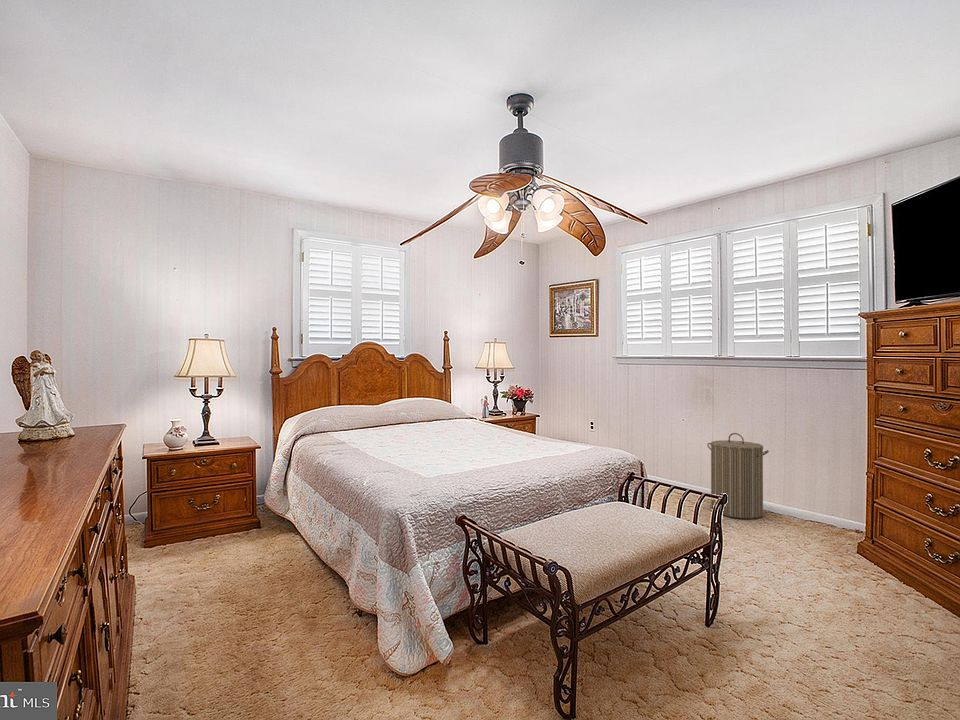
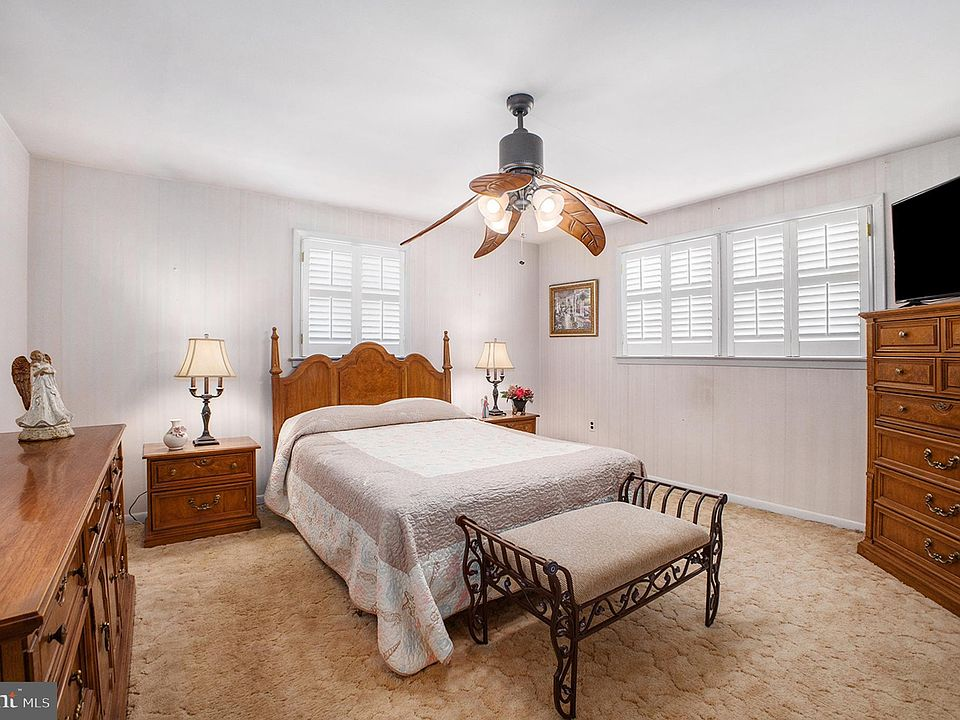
- laundry hamper [706,432,770,520]
